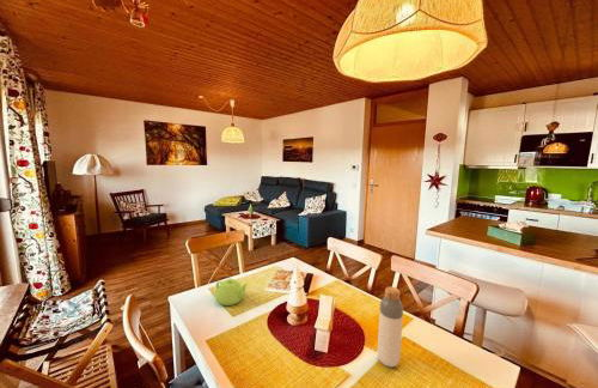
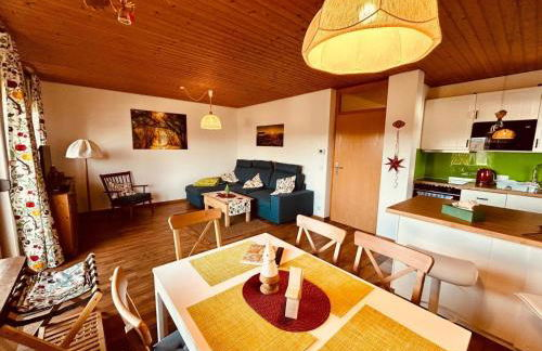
- bottle [377,285,404,368]
- teapot [214,278,249,307]
